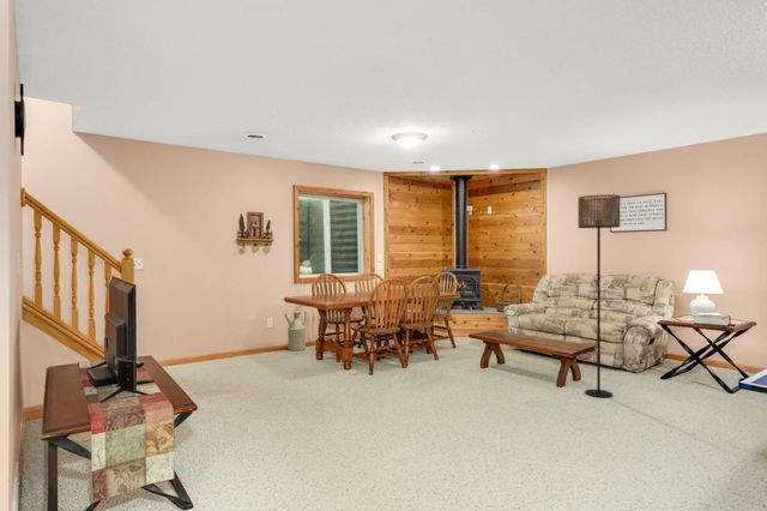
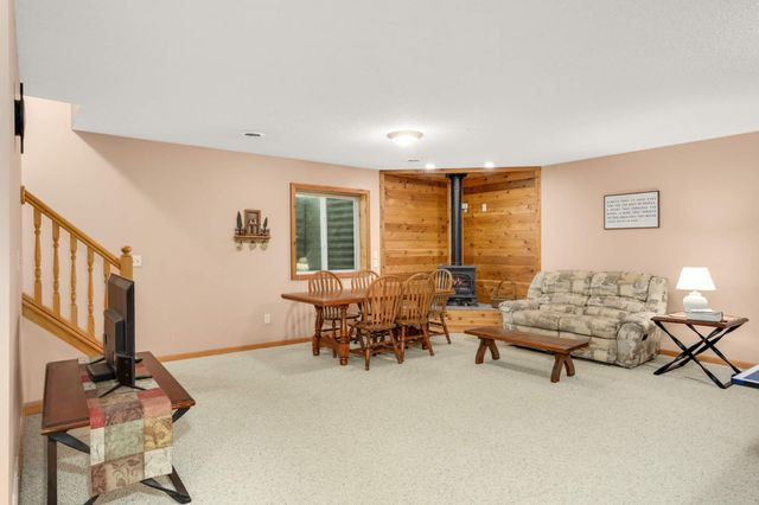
- watering can [284,309,307,351]
- floor lamp [576,193,621,398]
